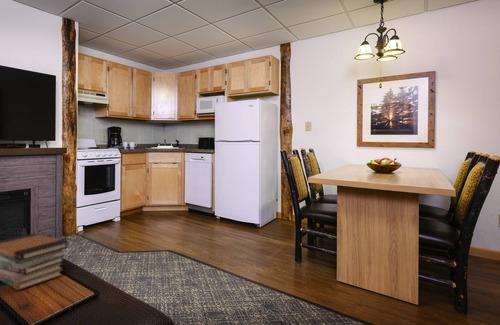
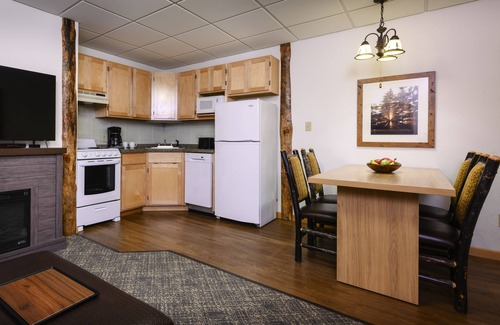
- book stack [0,233,69,291]
